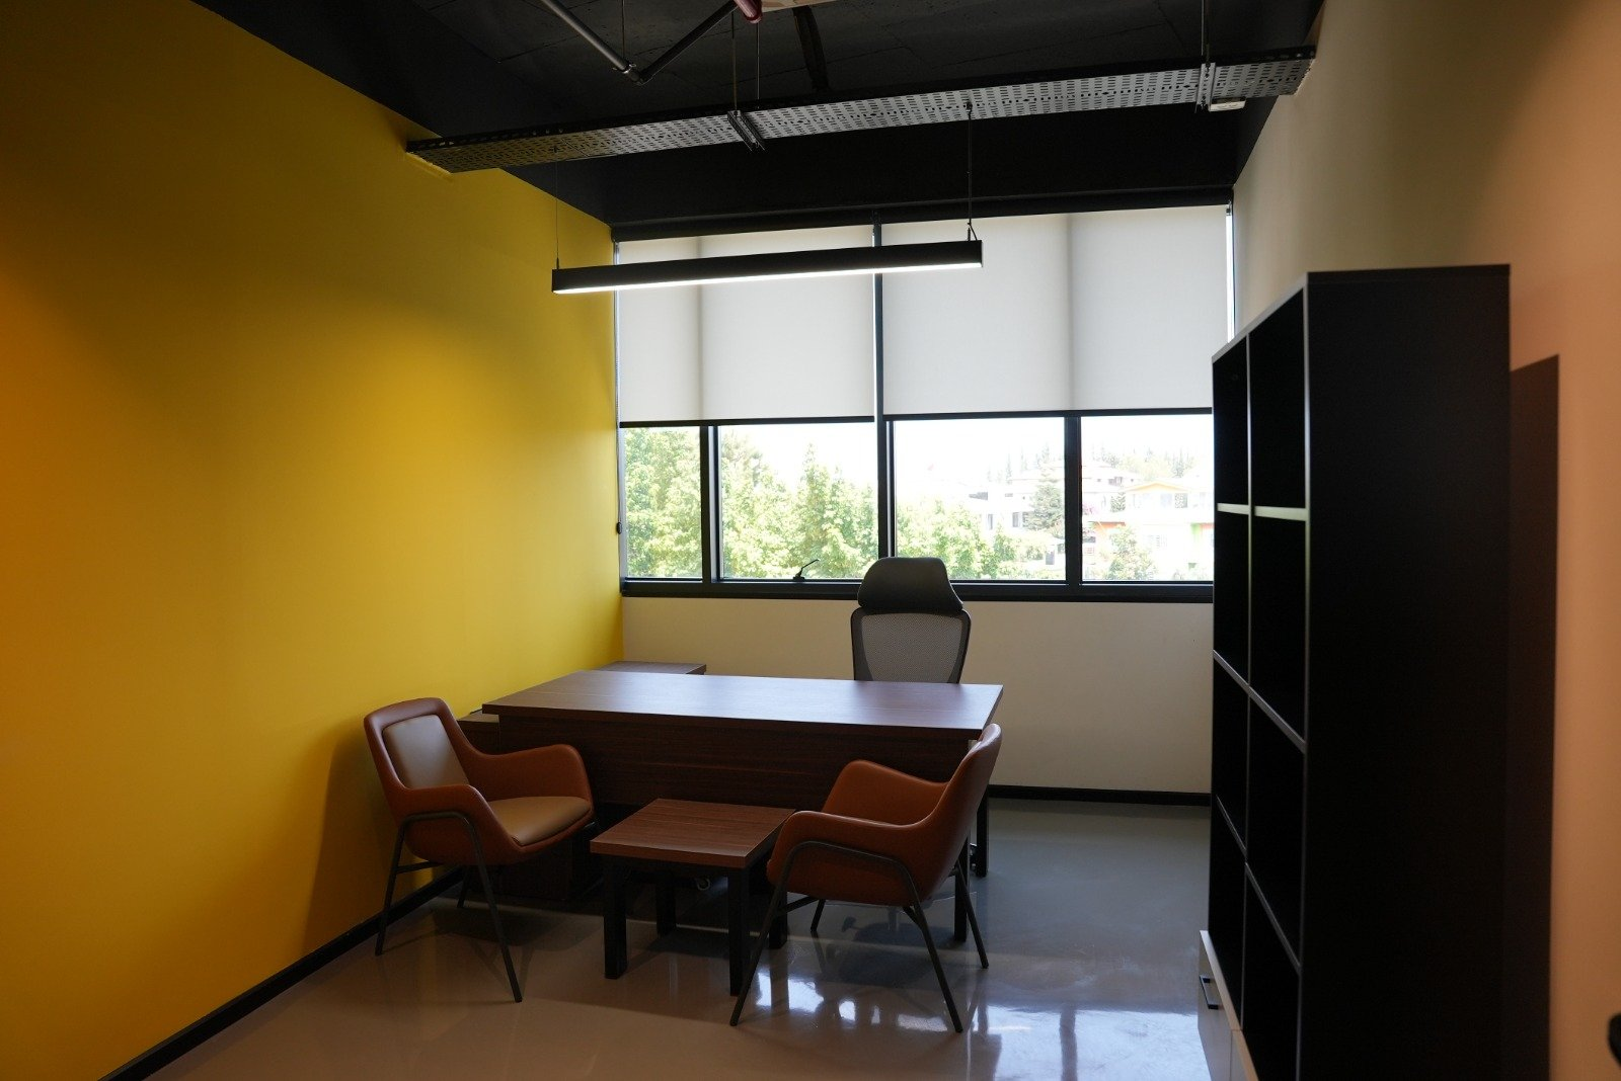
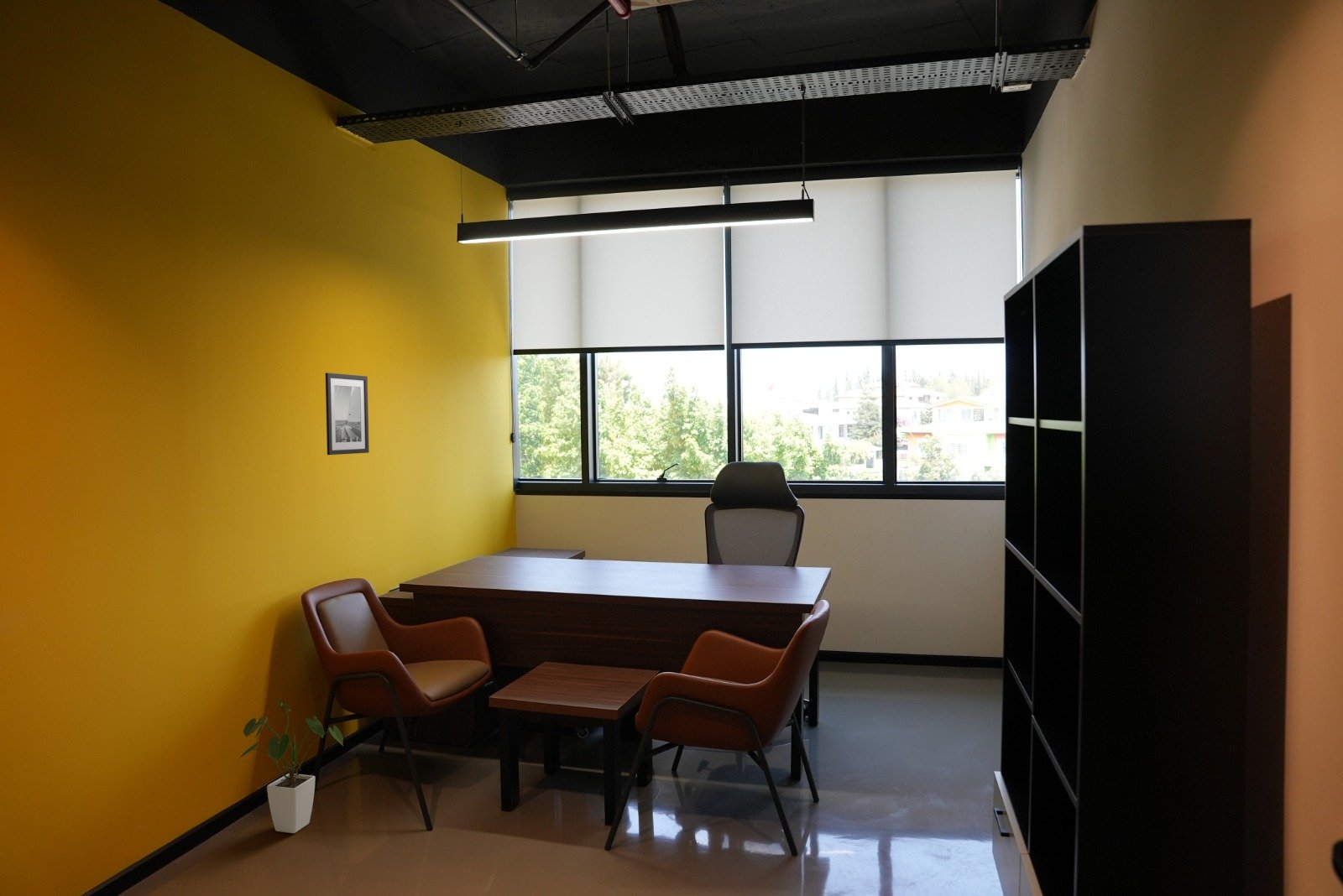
+ house plant [238,699,344,834]
+ wall art [325,372,370,456]
